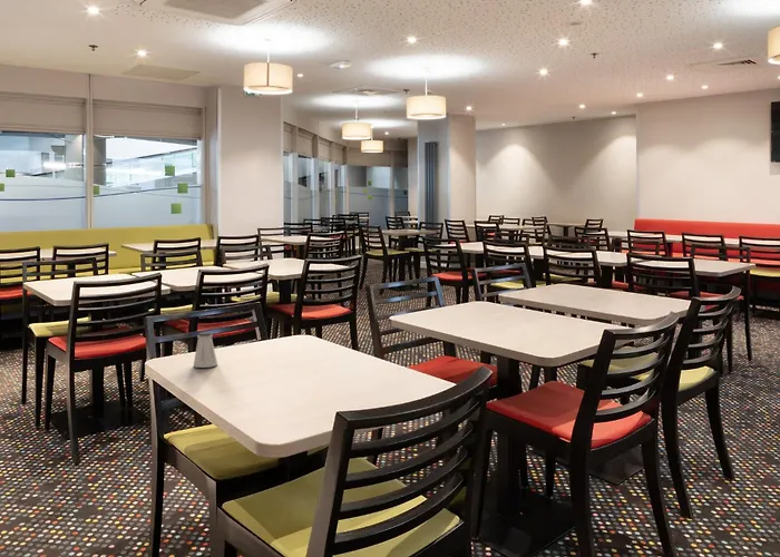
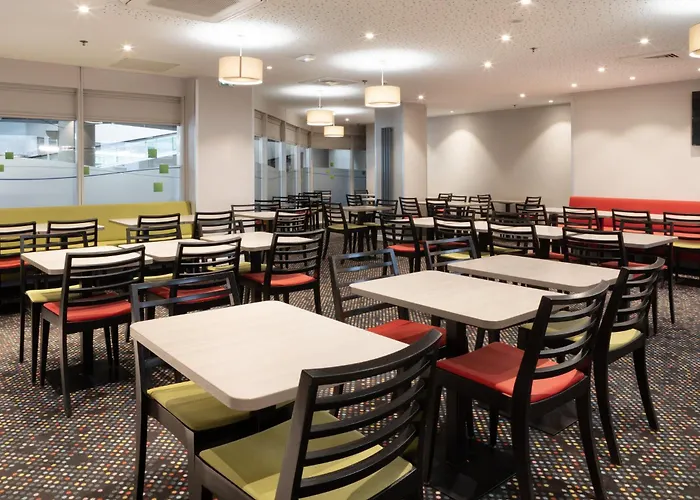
- saltshaker [193,331,218,369]
